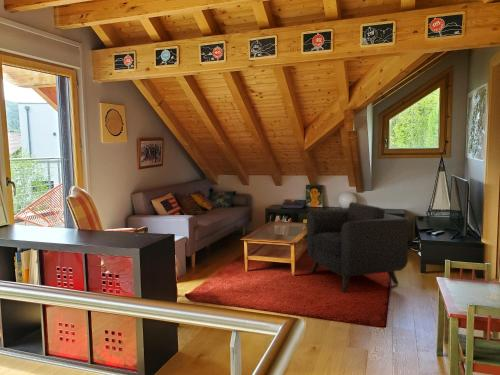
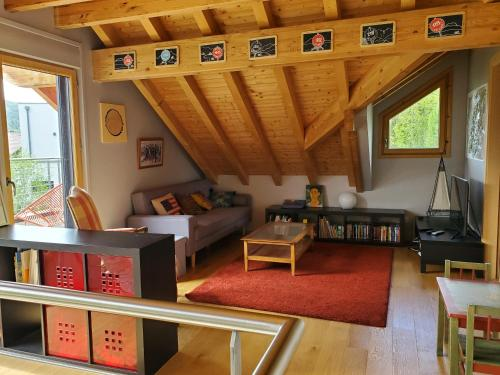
- armchair [306,201,409,293]
